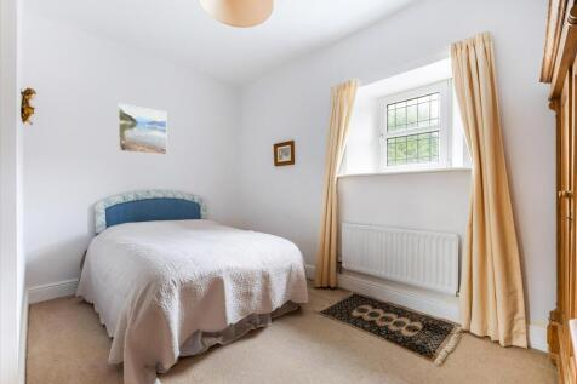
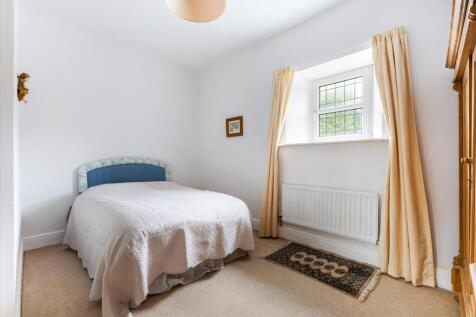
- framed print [116,102,168,156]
